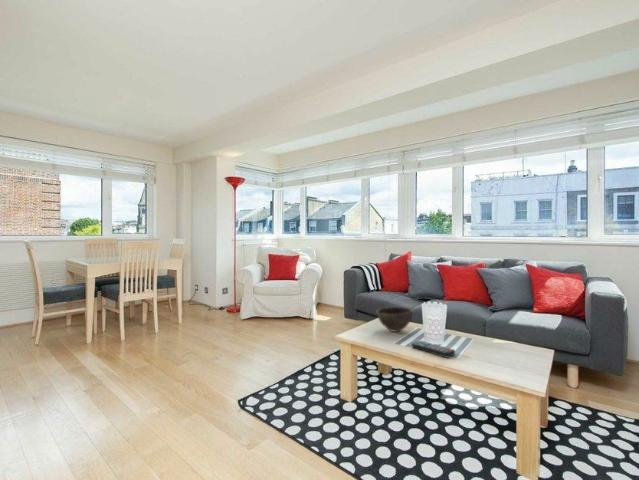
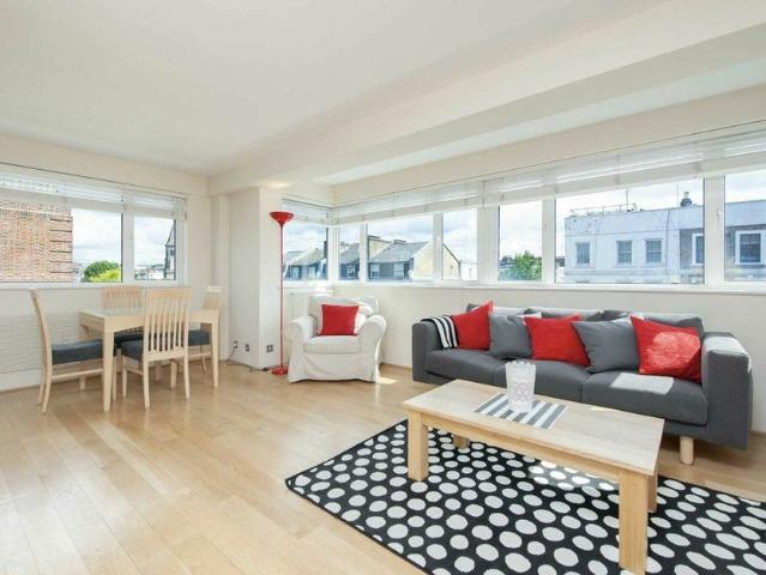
- remote control [411,339,456,359]
- bowl [375,306,415,333]
